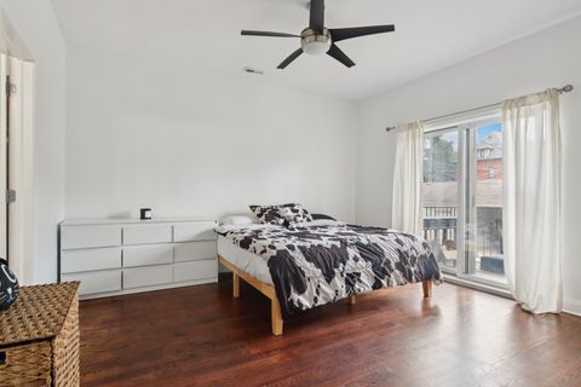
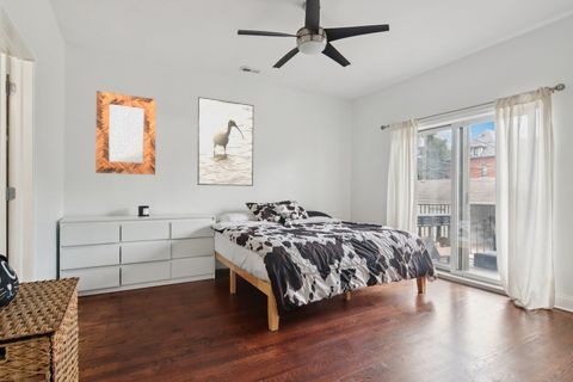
+ home mirror [94,90,158,175]
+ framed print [197,96,254,187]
